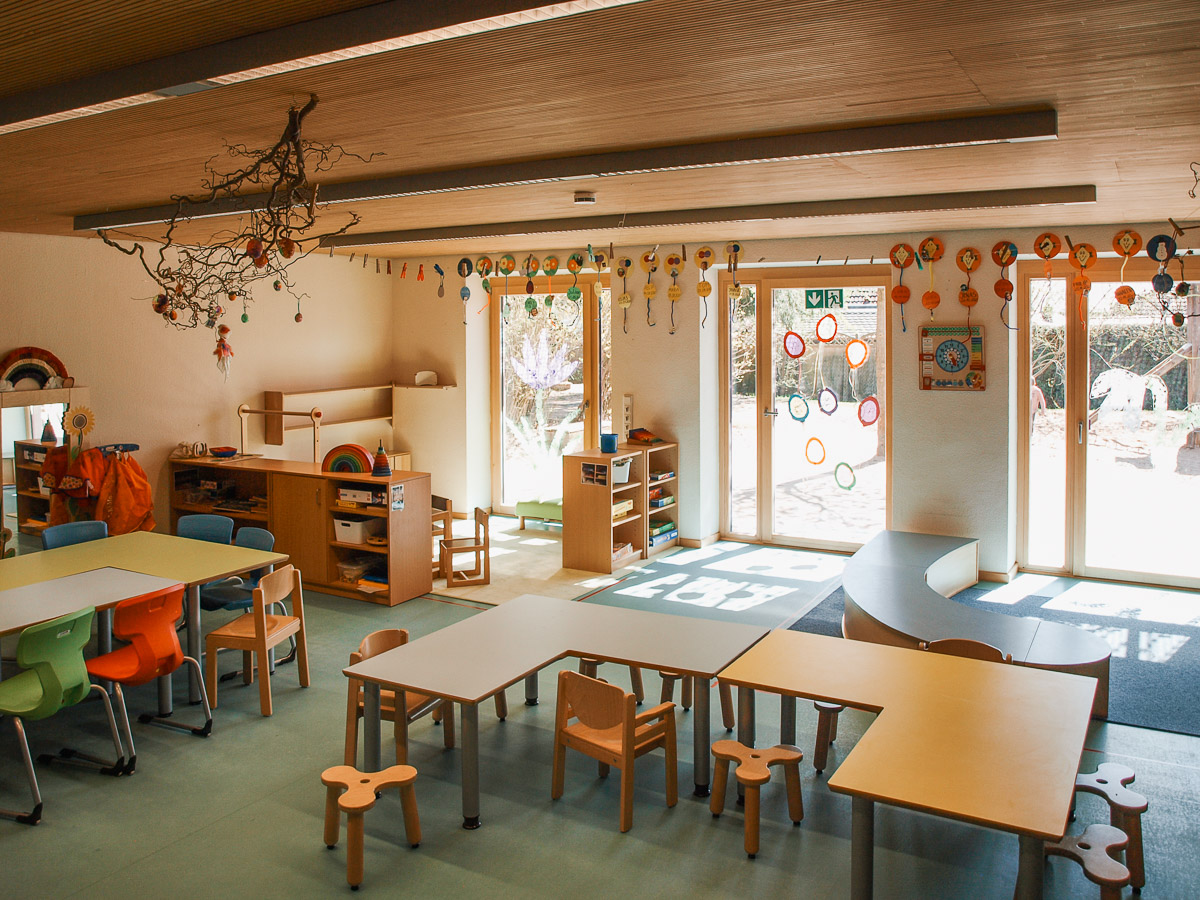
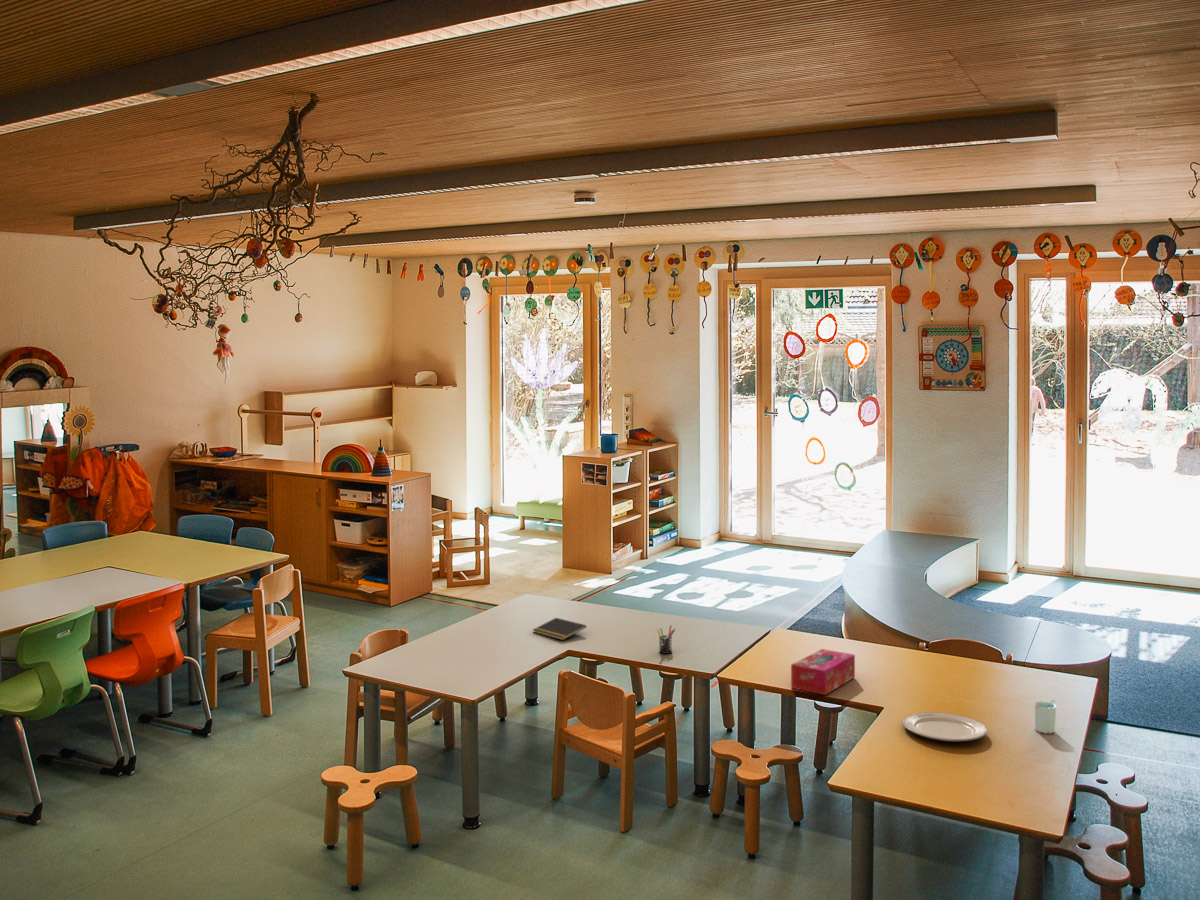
+ cup [1034,699,1057,735]
+ tissue box [790,648,856,696]
+ pen holder [656,624,676,655]
+ chinaware [902,711,988,742]
+ notepad [532,617,587,641]
